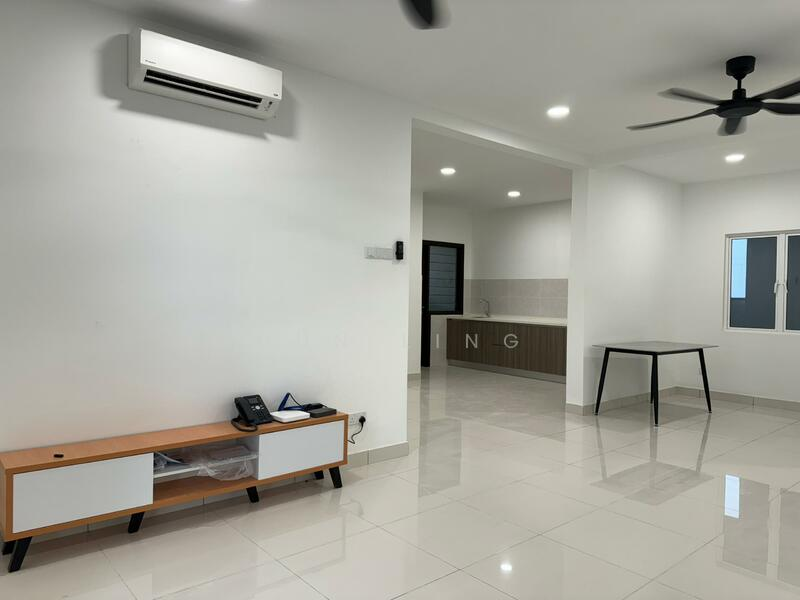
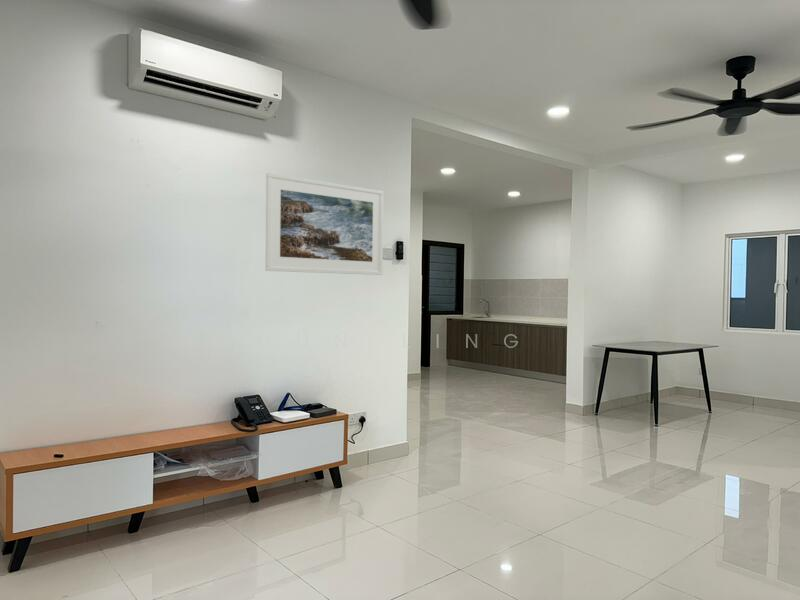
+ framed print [264,172,385,276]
